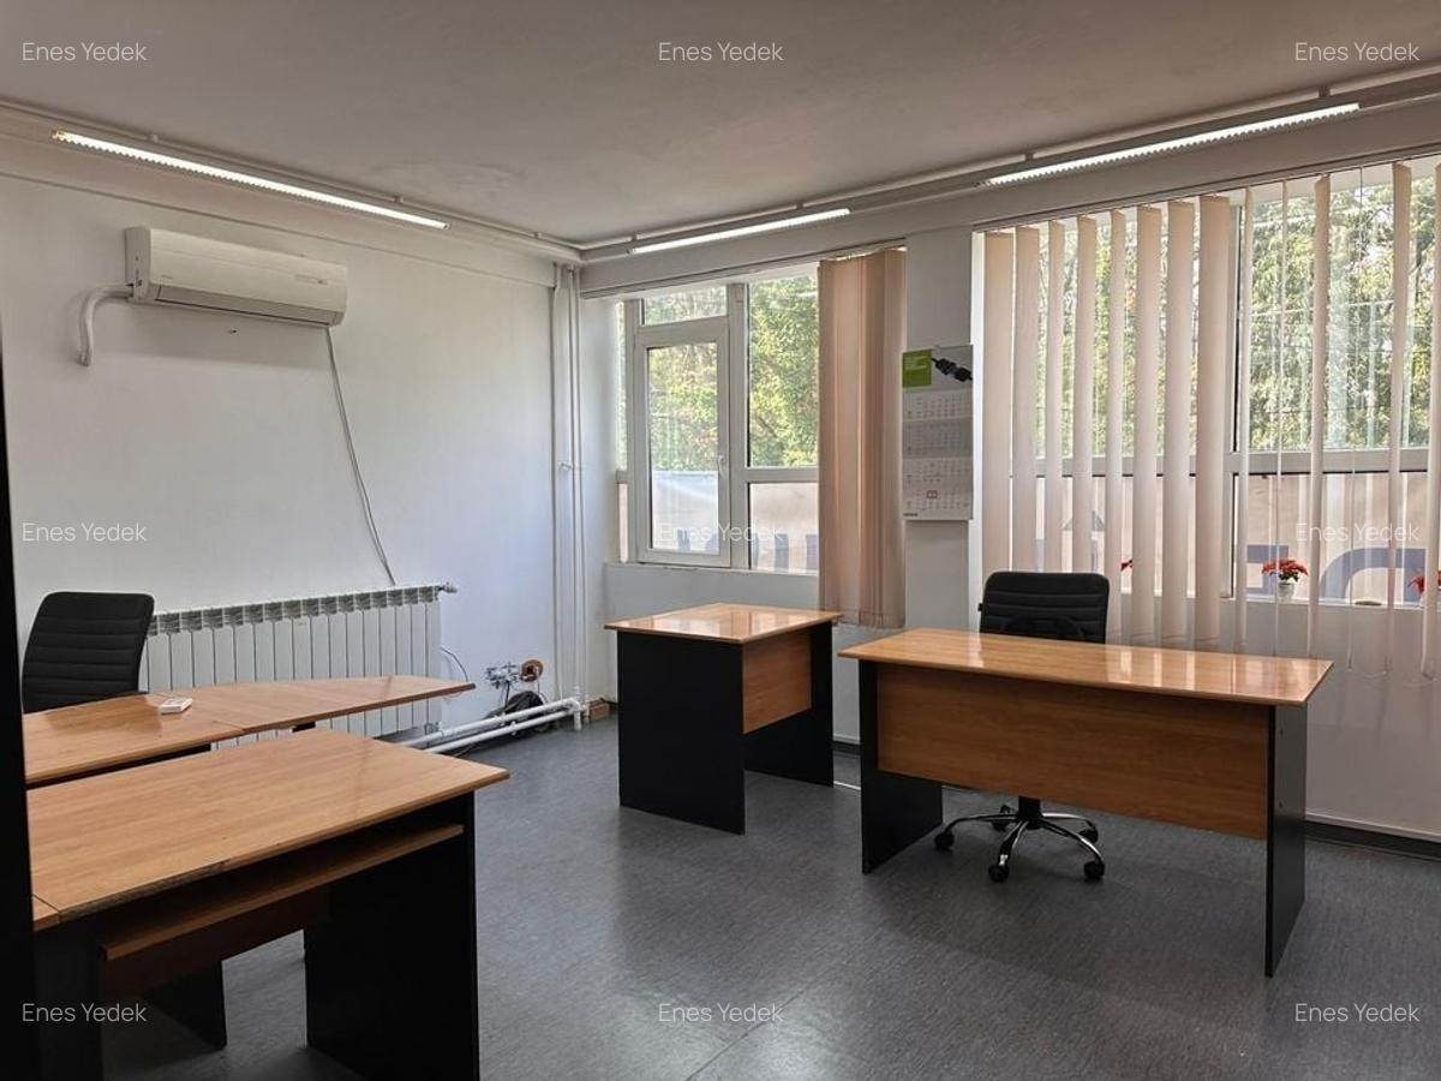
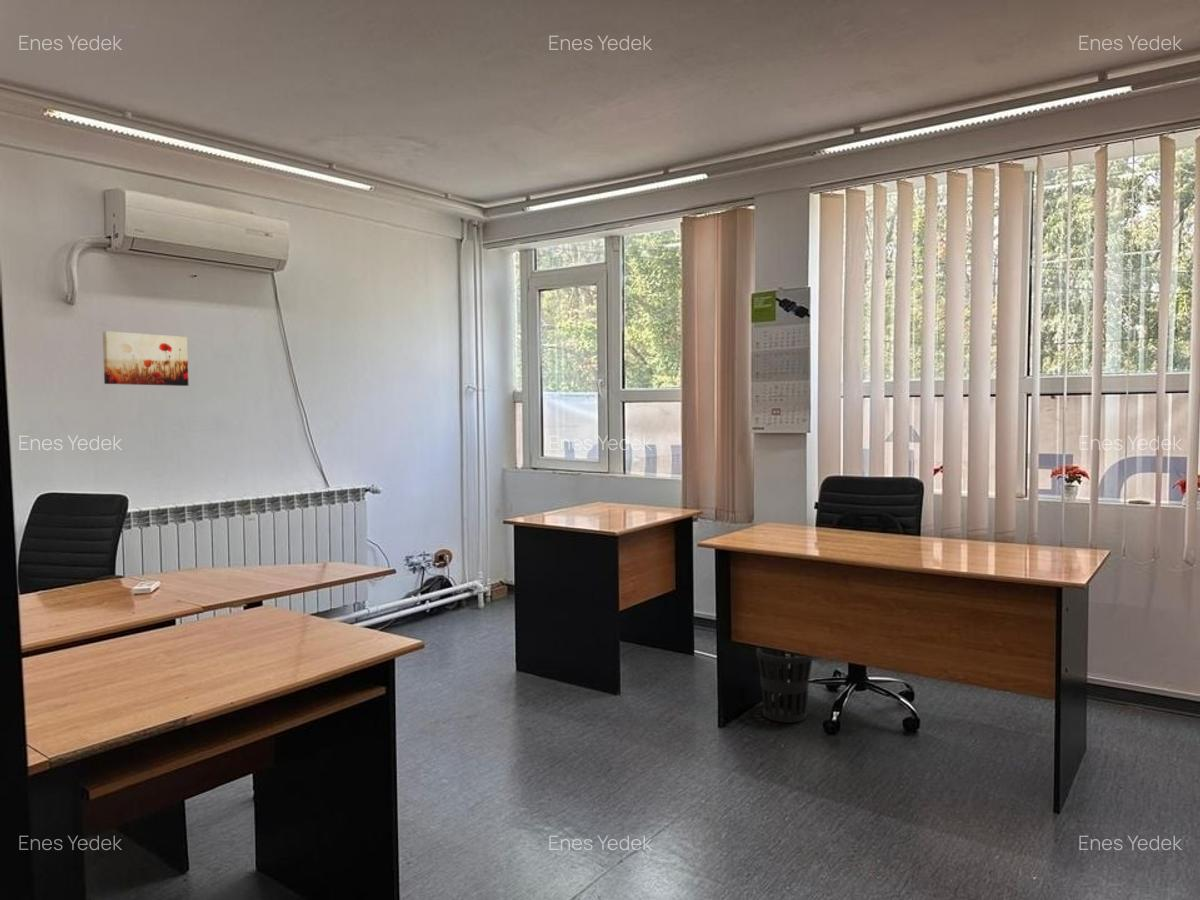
+ wall art [102,330,190,387]
+ wastebasket [755,647,814,724]
